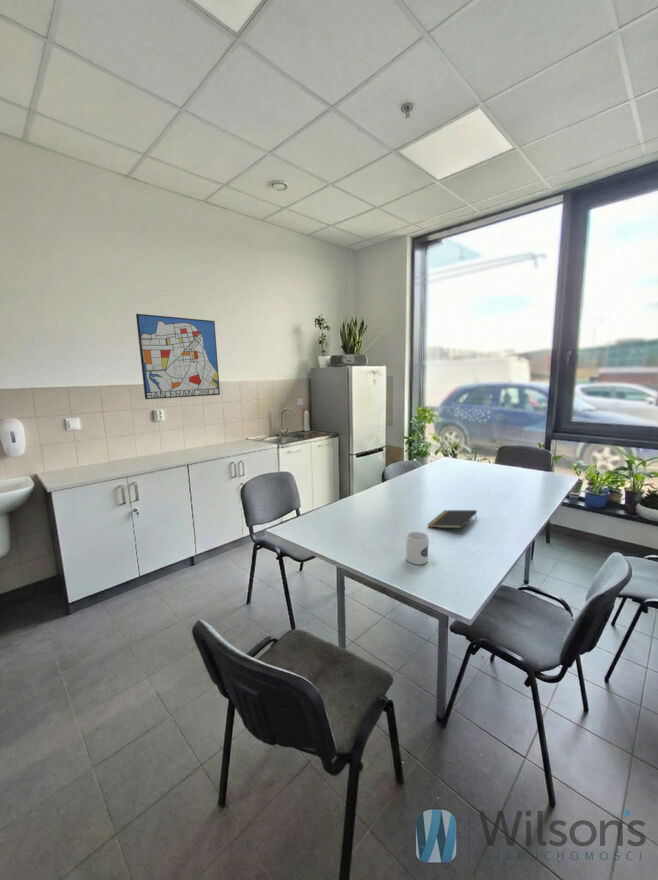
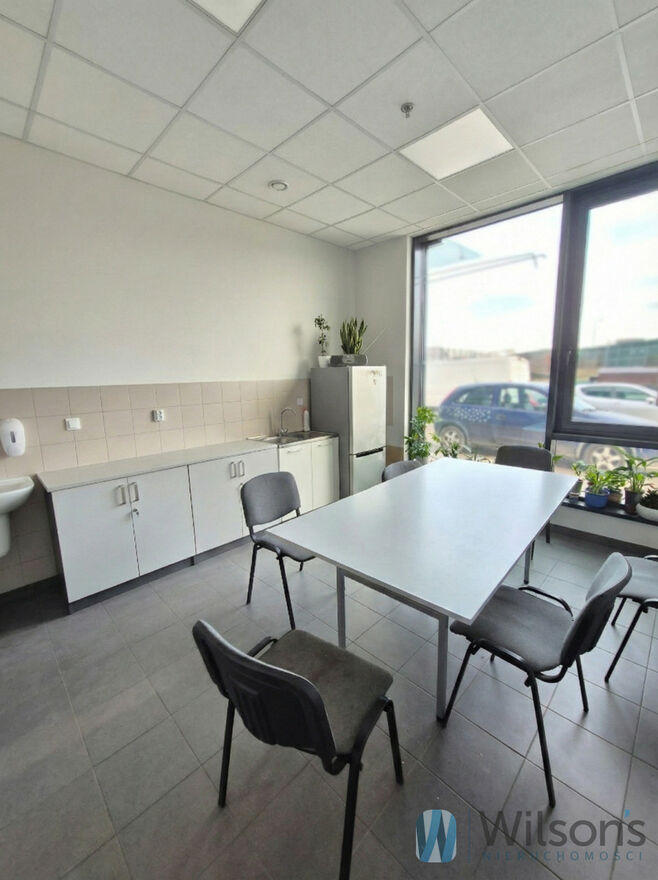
- notepad [426,509,478,529]
- mug [405,531,430,566]
- wall art [135,313,221,400]
